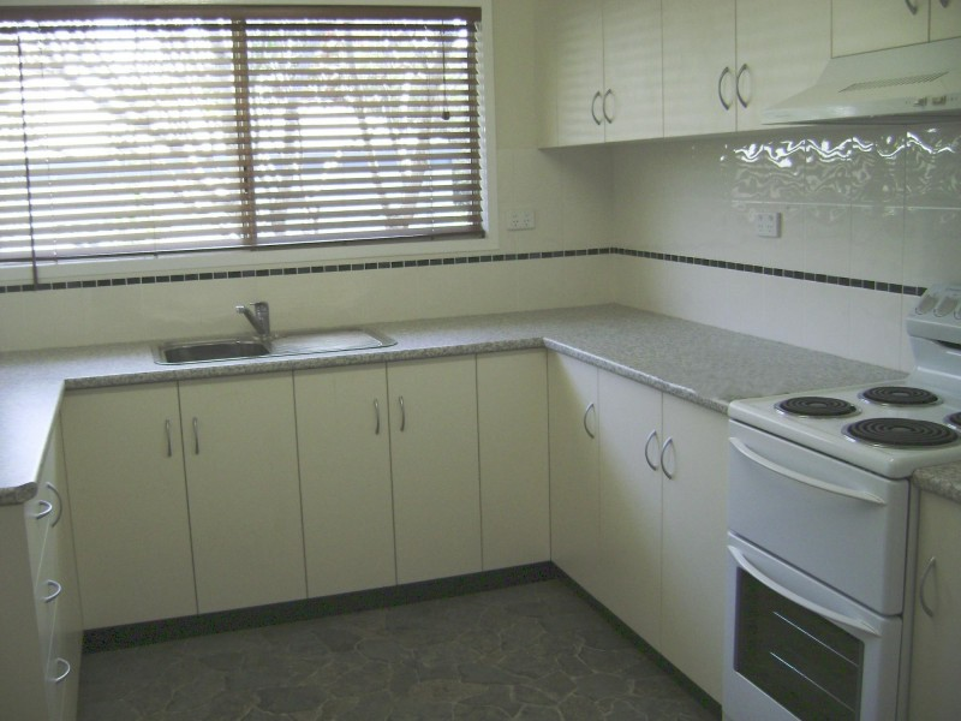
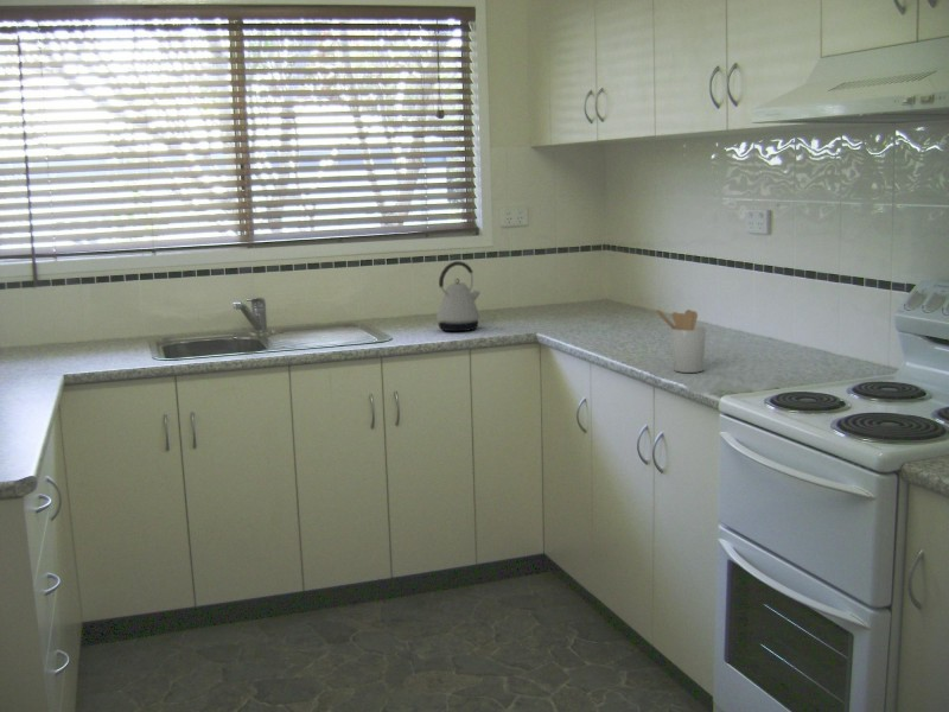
+ kettle [435,260,482,332]
+ utensil holder [655,309,707,374]
